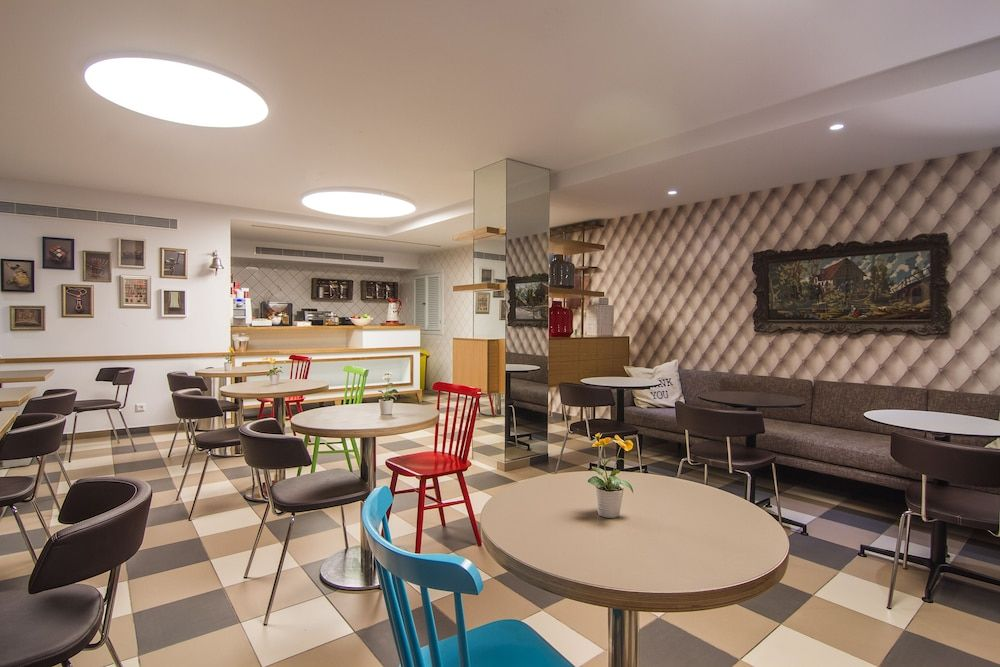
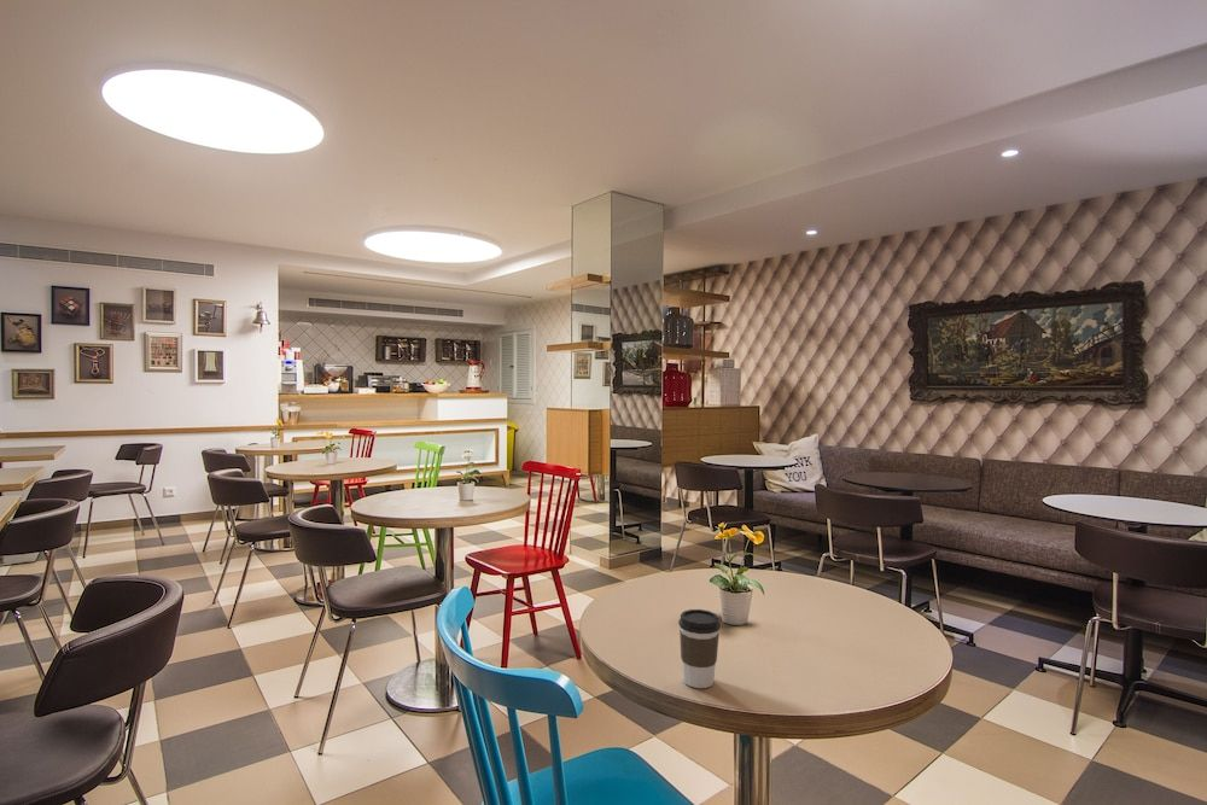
+ coffee cup [677,608,722,689]
